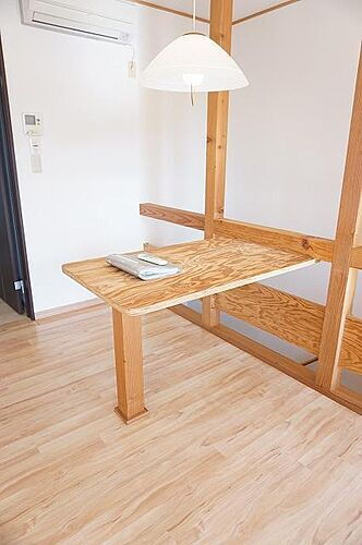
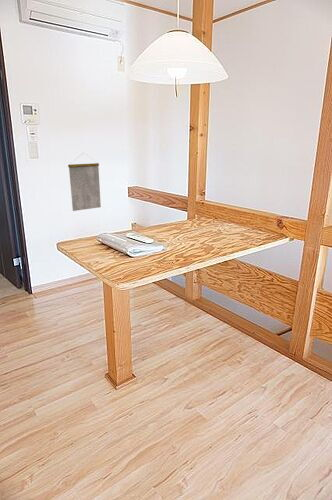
+ calendar [67,153,102,212]
